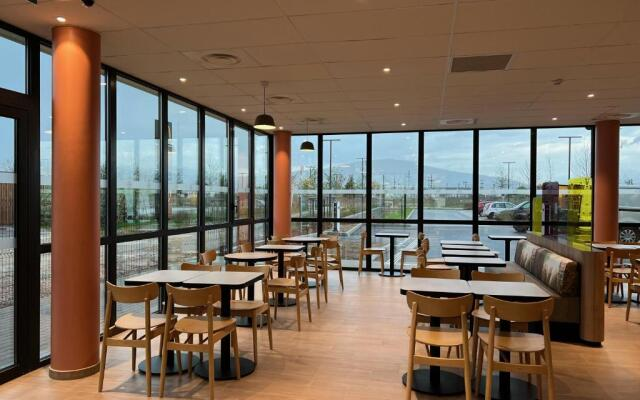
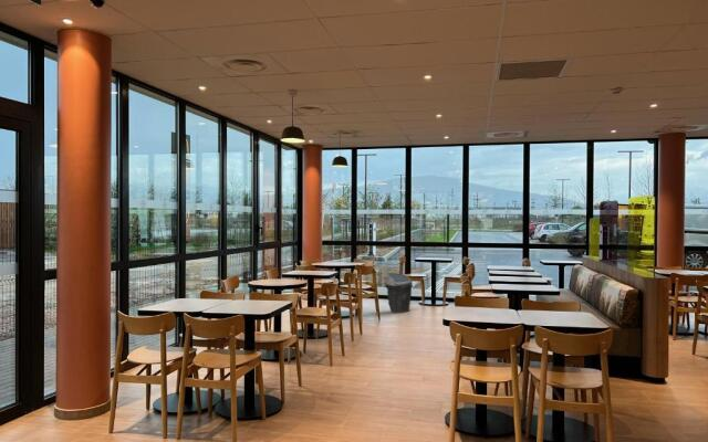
+ trash can [384,272,414,314]
